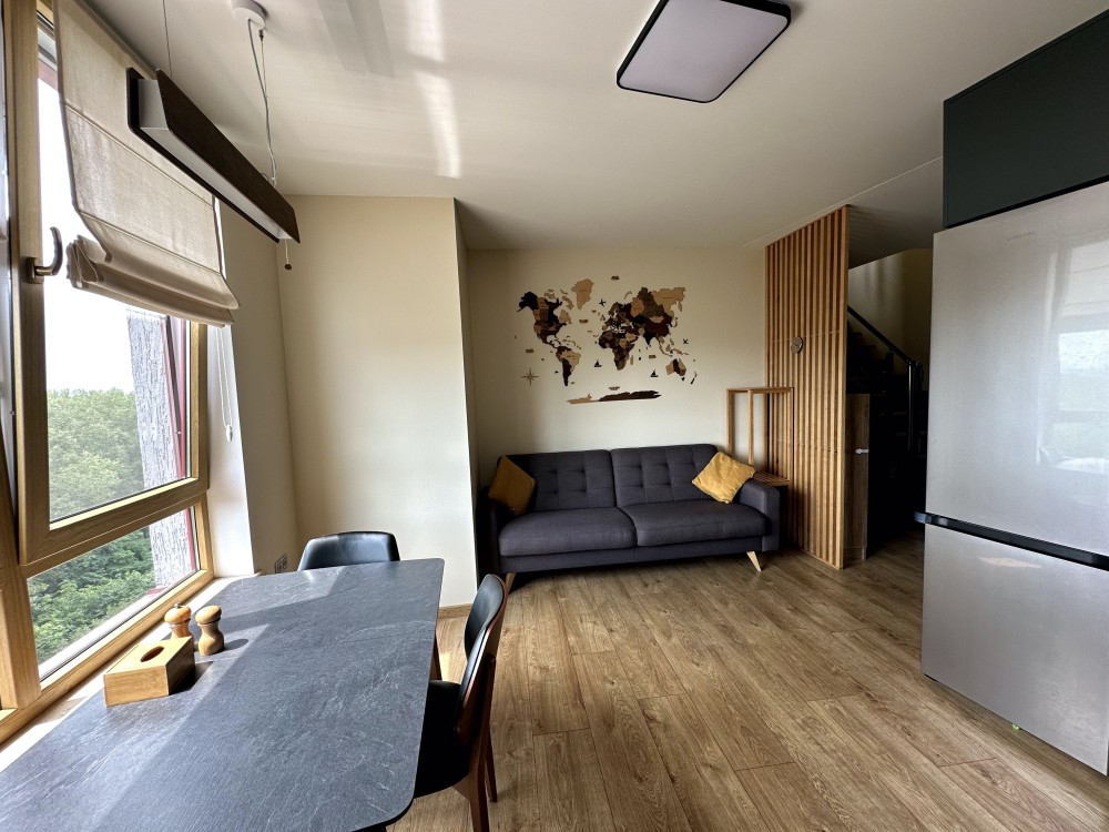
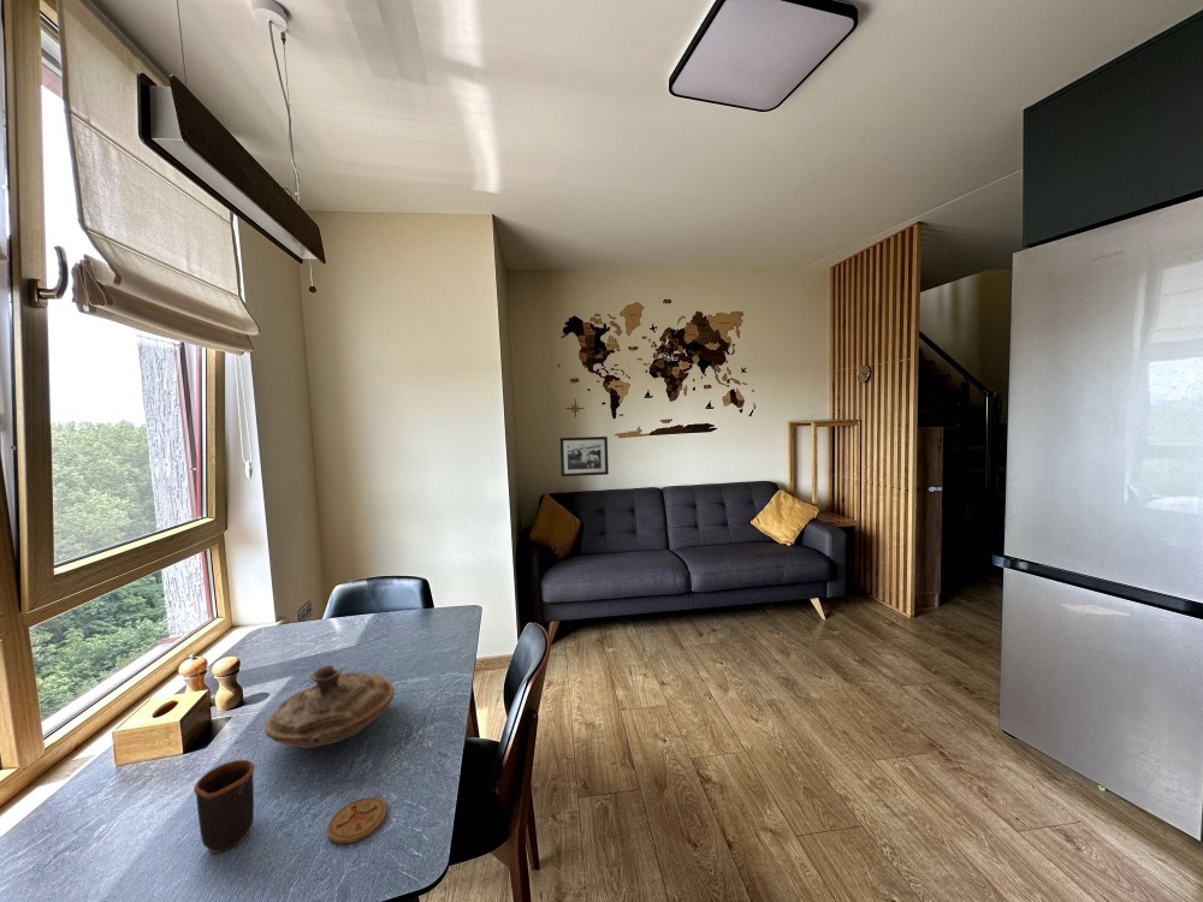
+ decorative bowl [263,664,396,749]
+ coaster [326,796,389,844]
+ picture frame [559,435,610,477]
+ mug [192,759,256,854]
